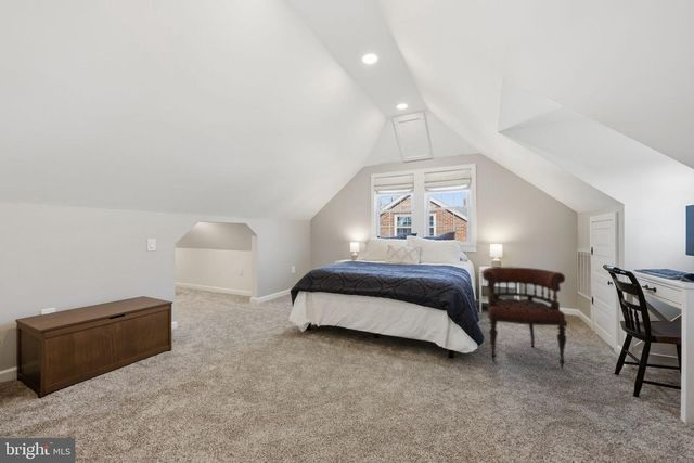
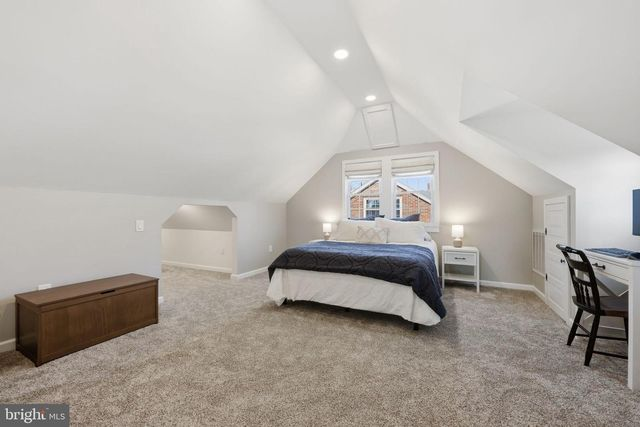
- armchair [481,266,568,369]
